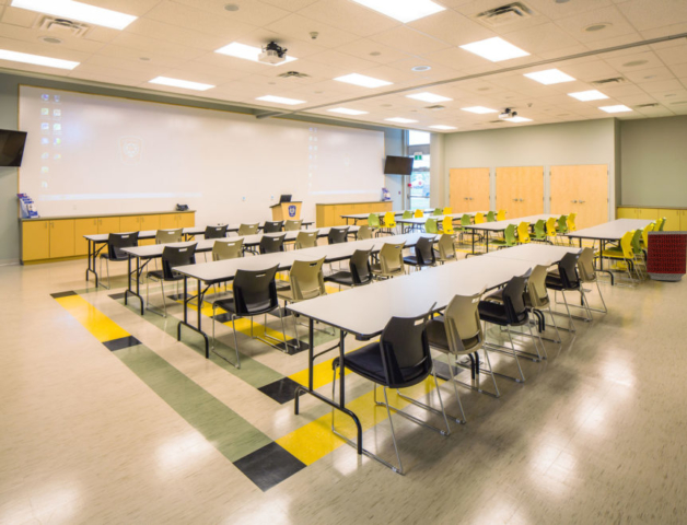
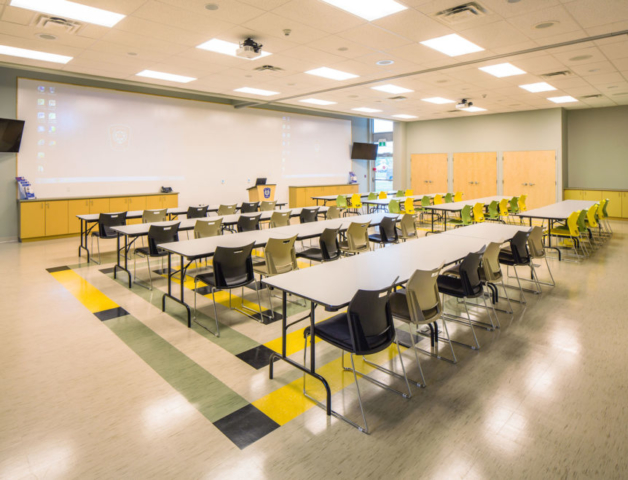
- trash can [645,230,687,281]
